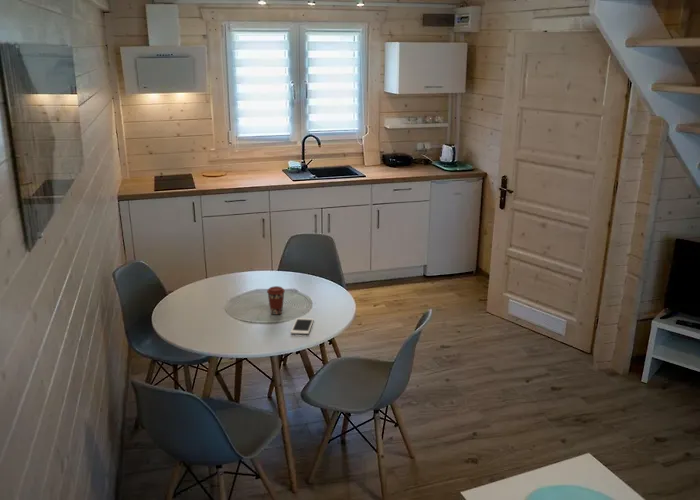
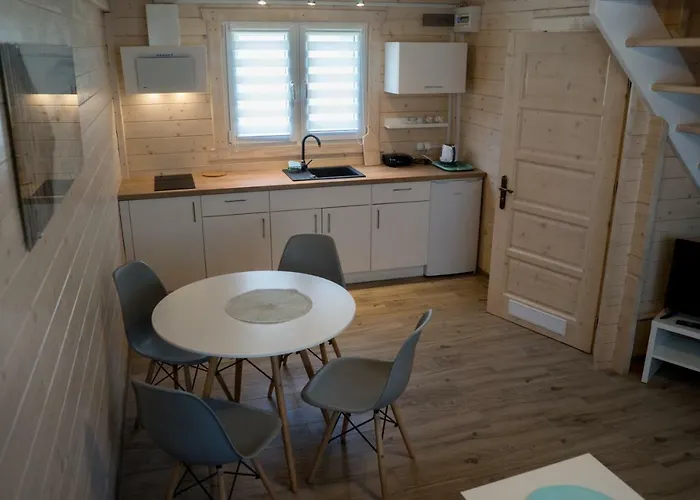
- coffee cup [266,285,286,316]
- cell phone [290,317,315,335]
